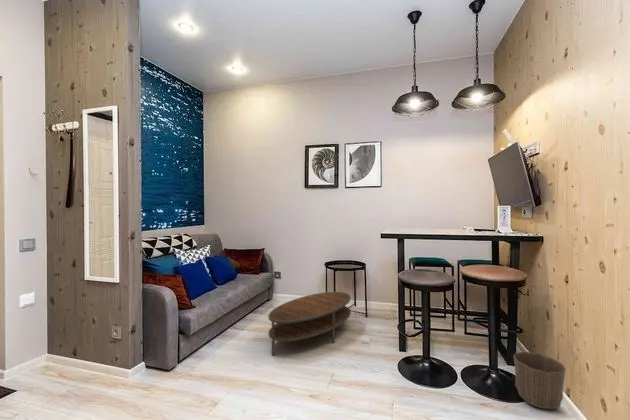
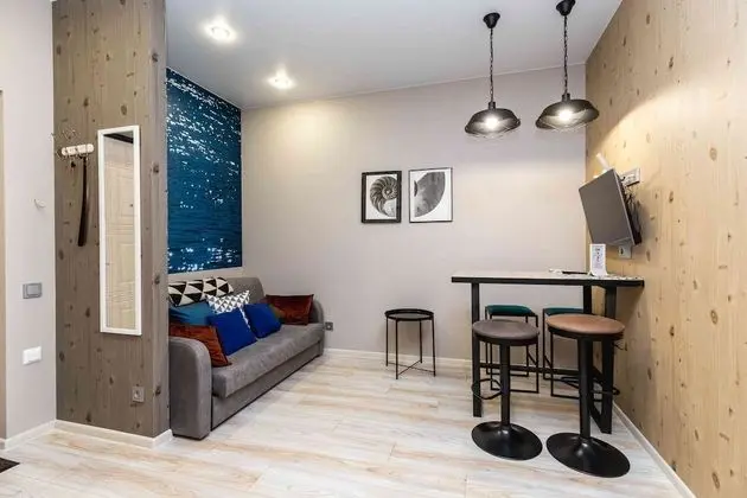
- waste basket [512,350,567,410]
- coffee table [267,291,352,357]
